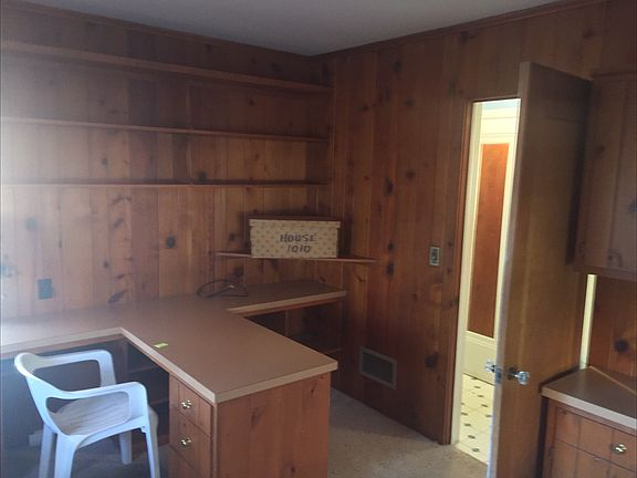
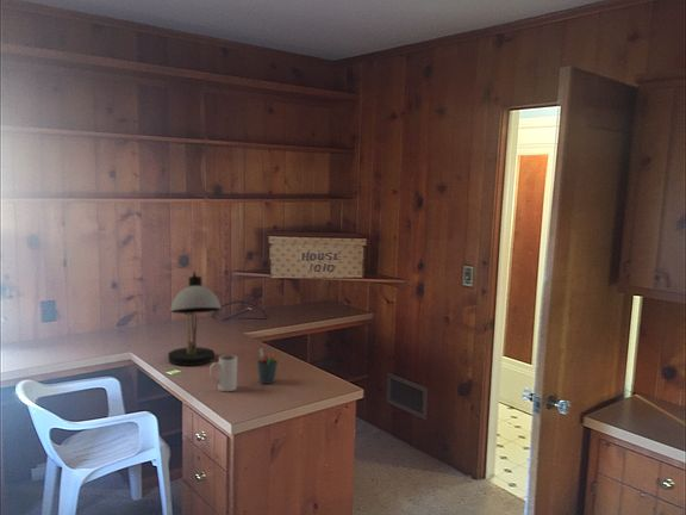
+ mug [208,354,238,392]
+ desk lamp [167,269,223,367]
+ pen holder [256,347,279,385]
